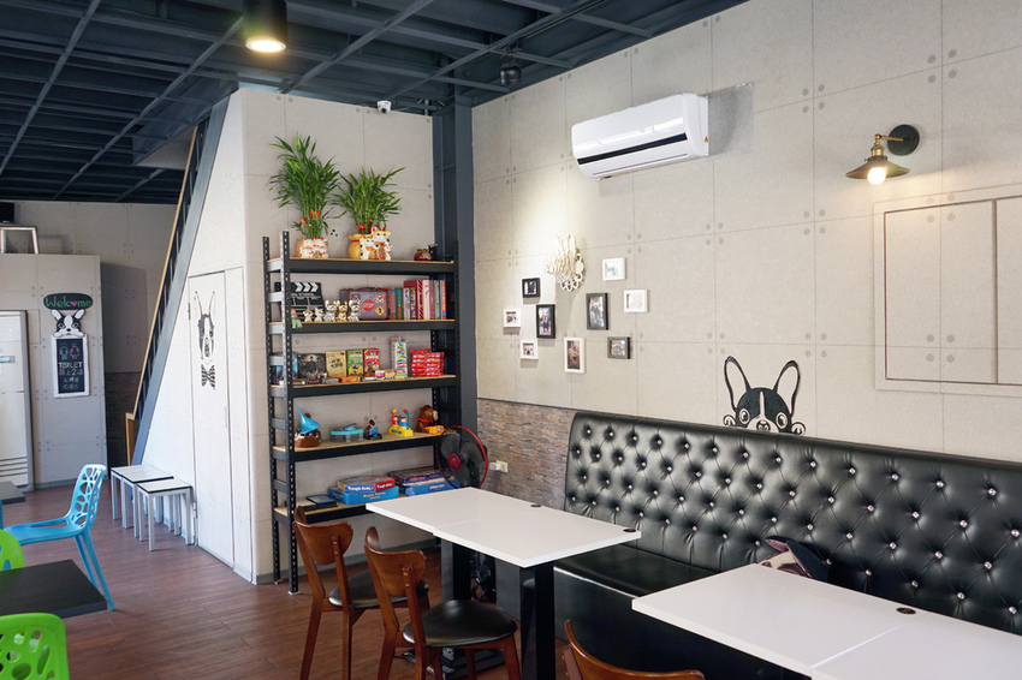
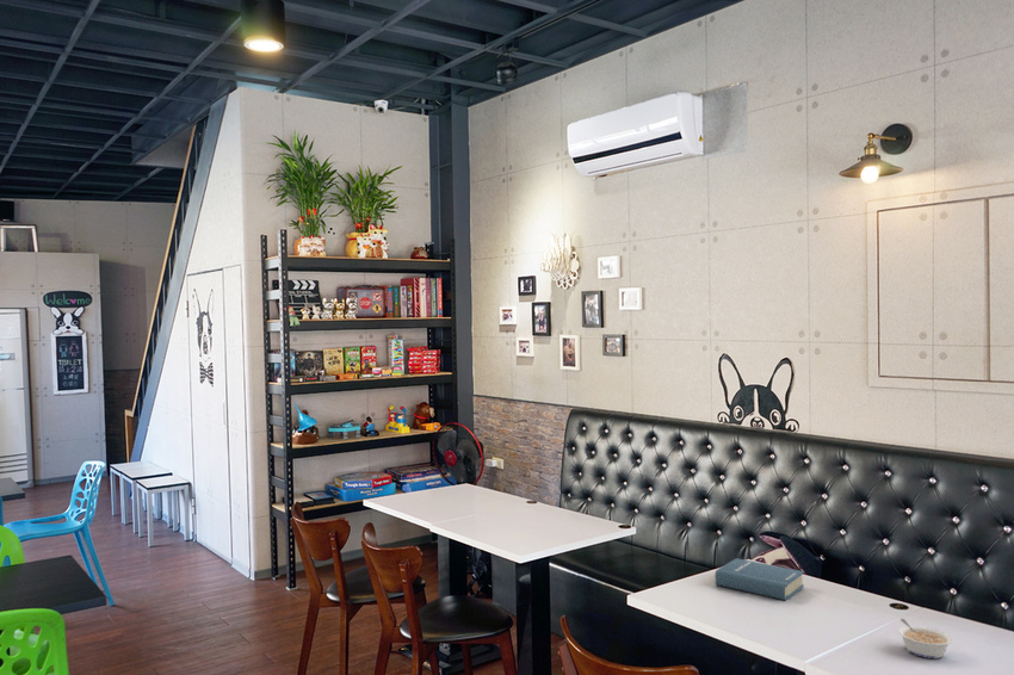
+ hardback book [715,557,805,601]
+ legume [897,618,954,659]
